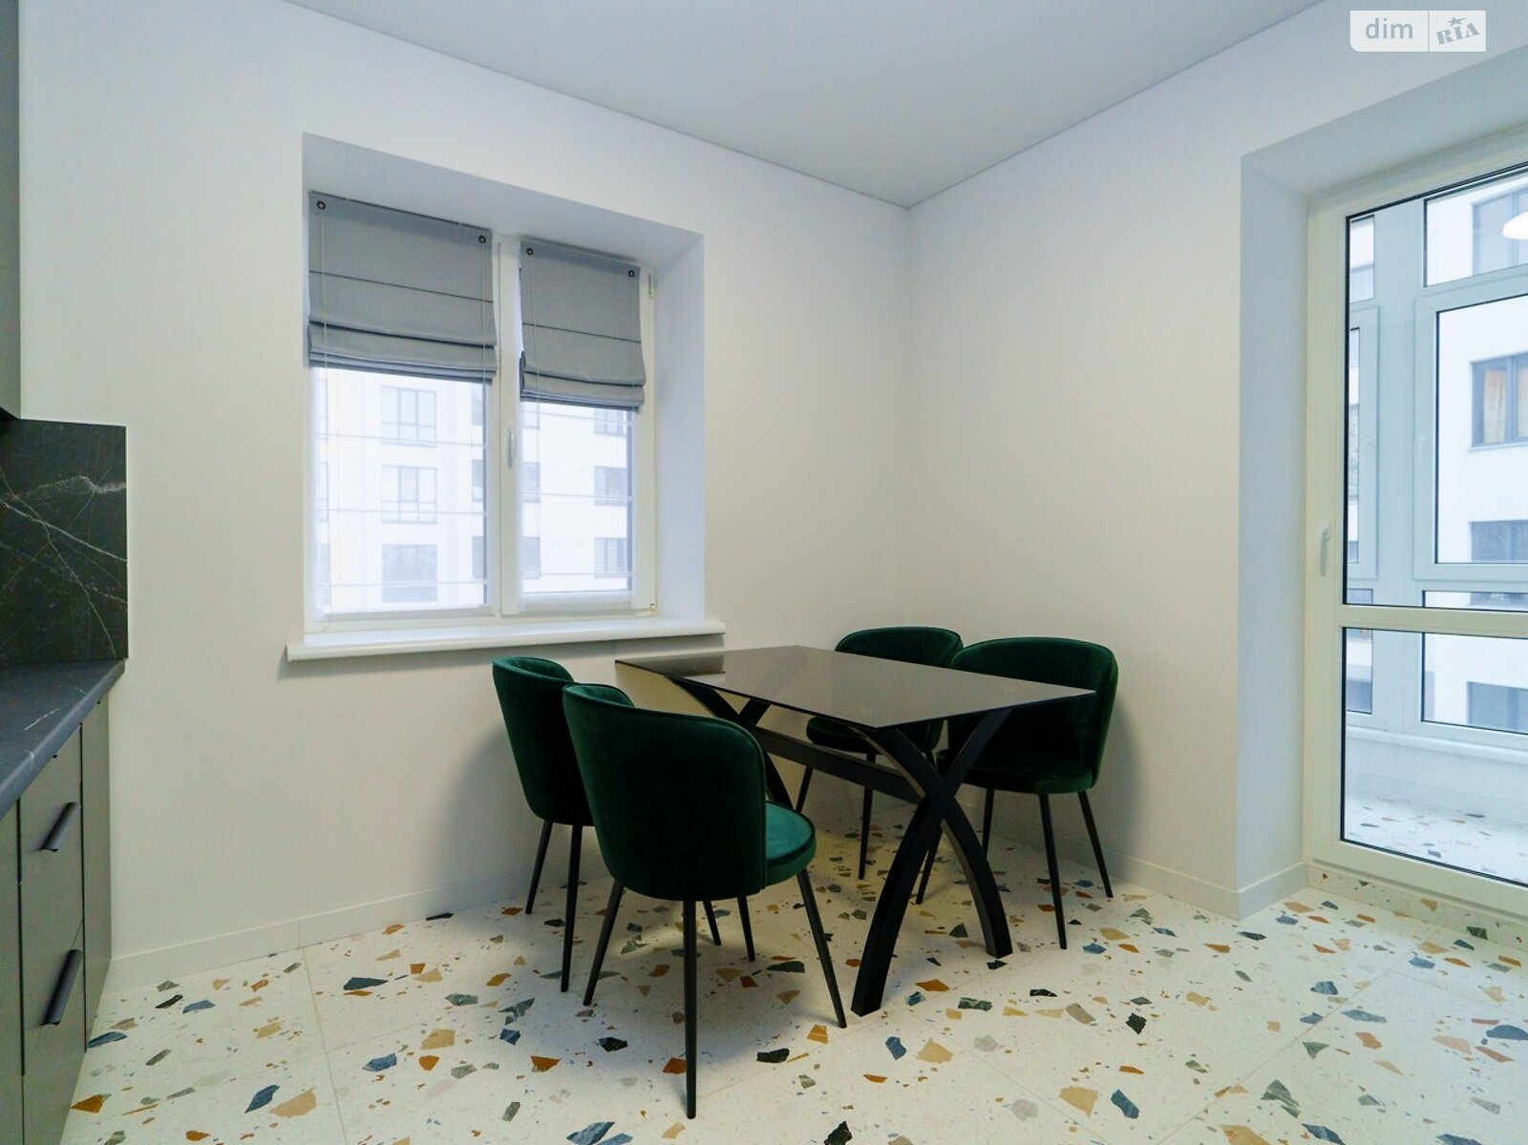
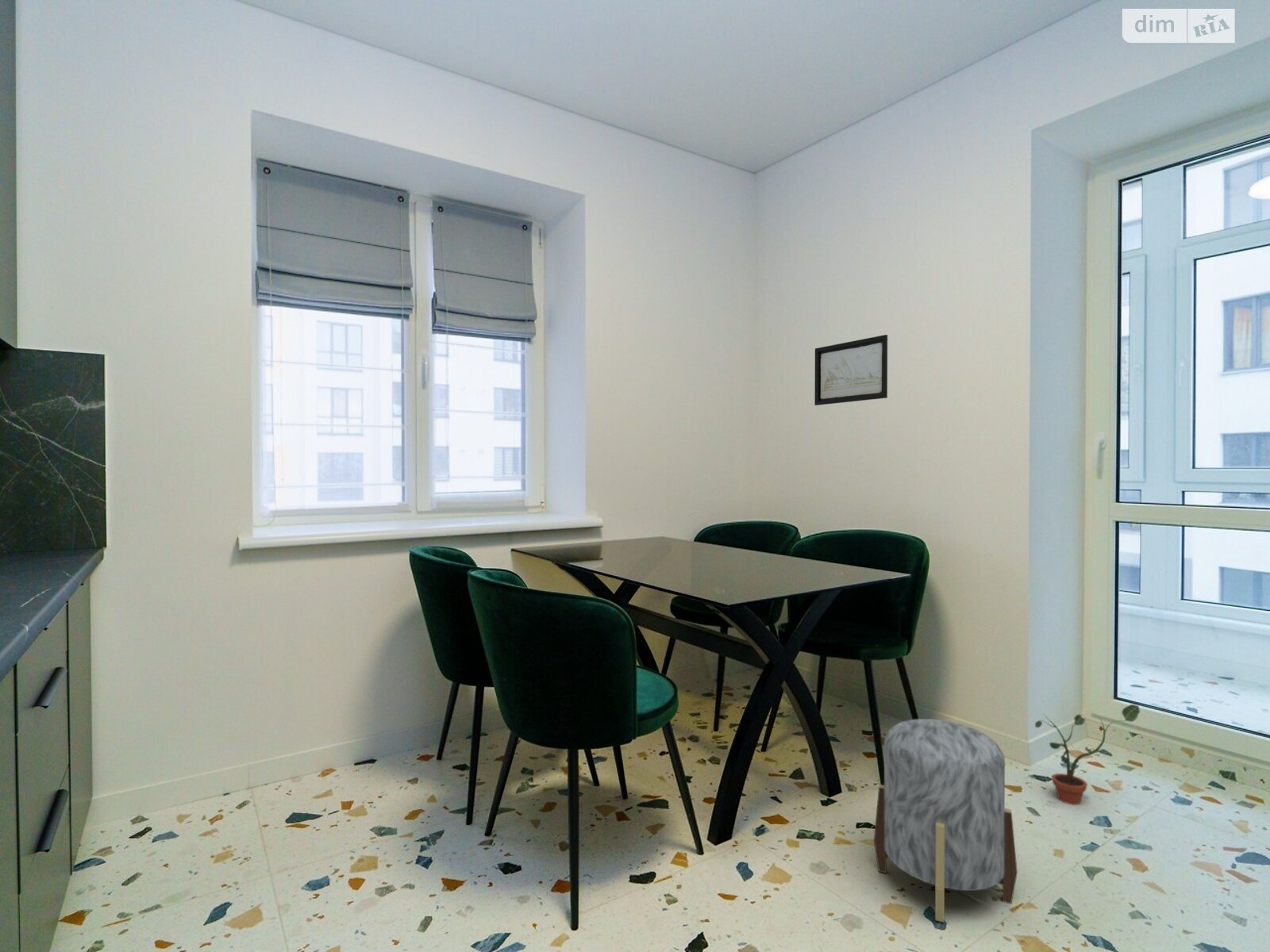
+ potted plant [1034,704,1141,805]
+ wall art [814,334,888,406]
+ stool [873,718,1018,923]
